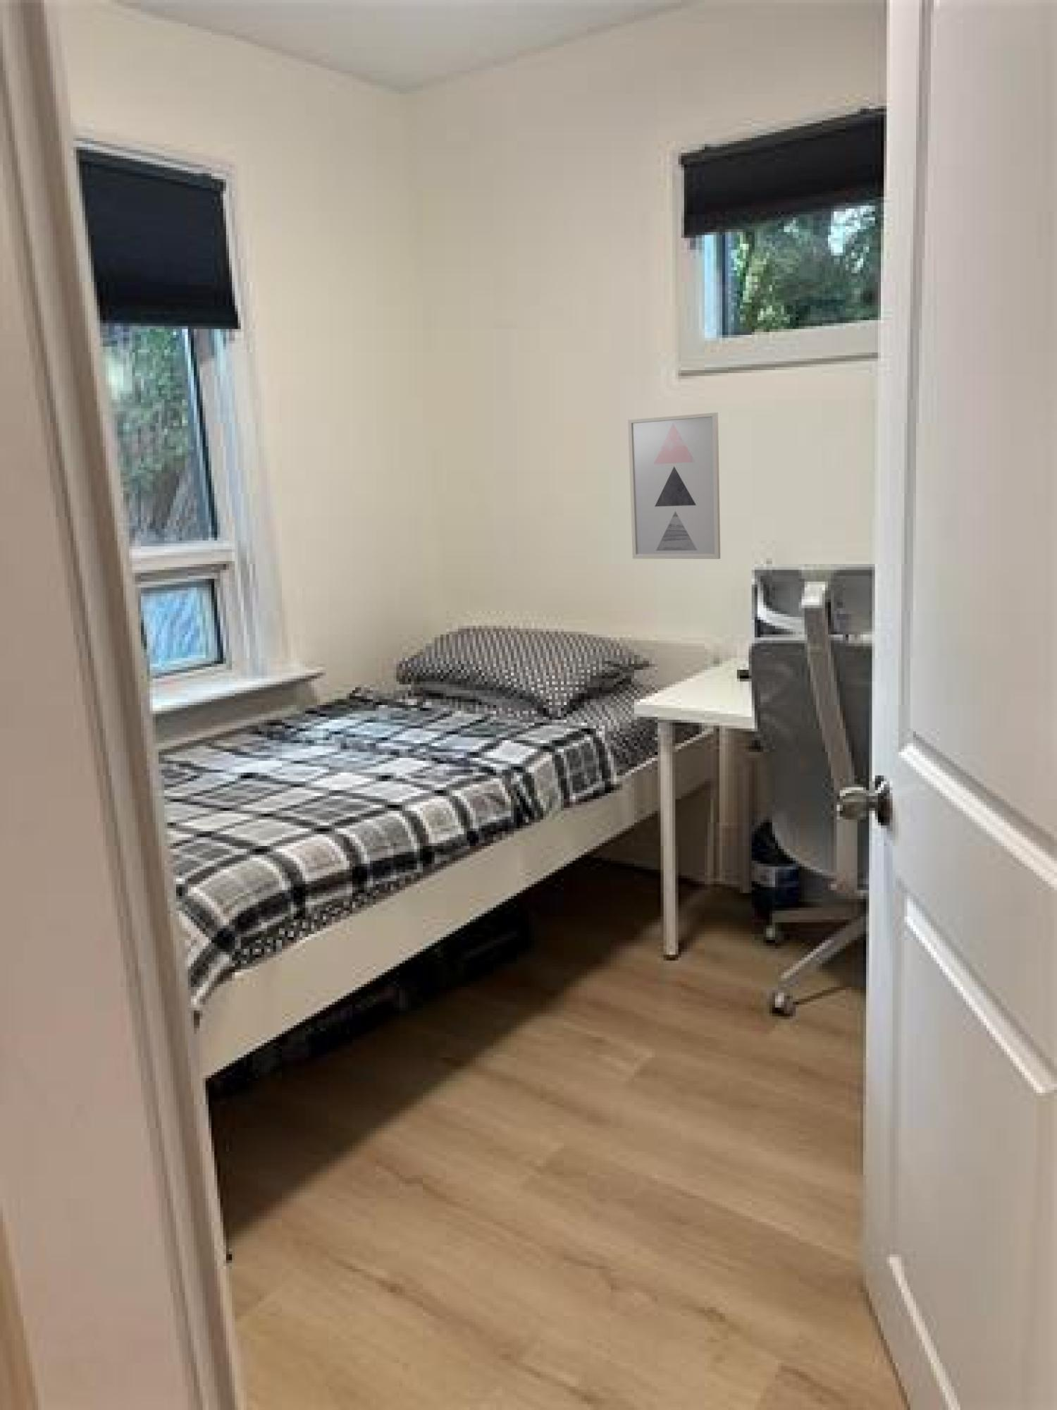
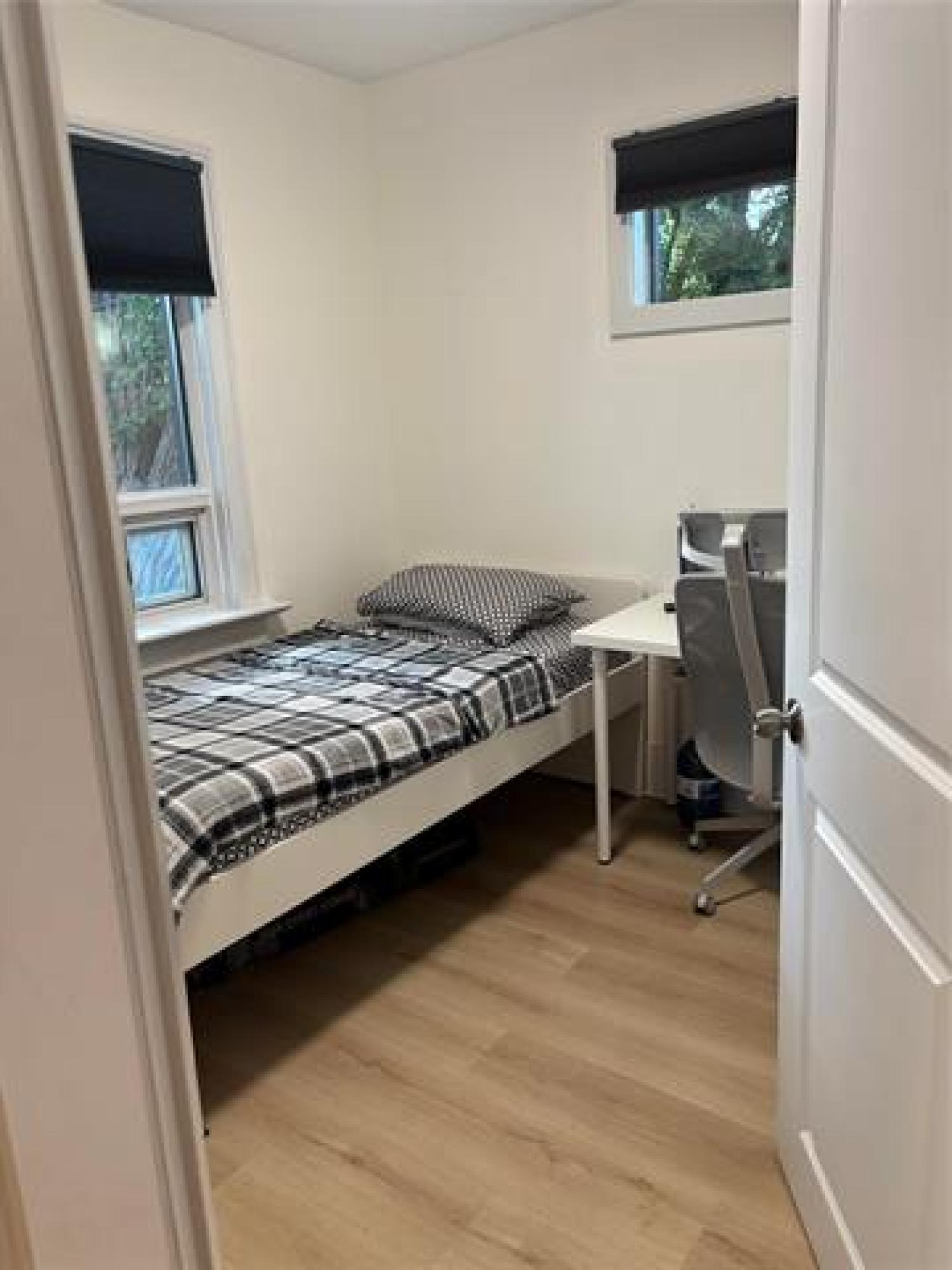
- wall art [627,412,721,560]
